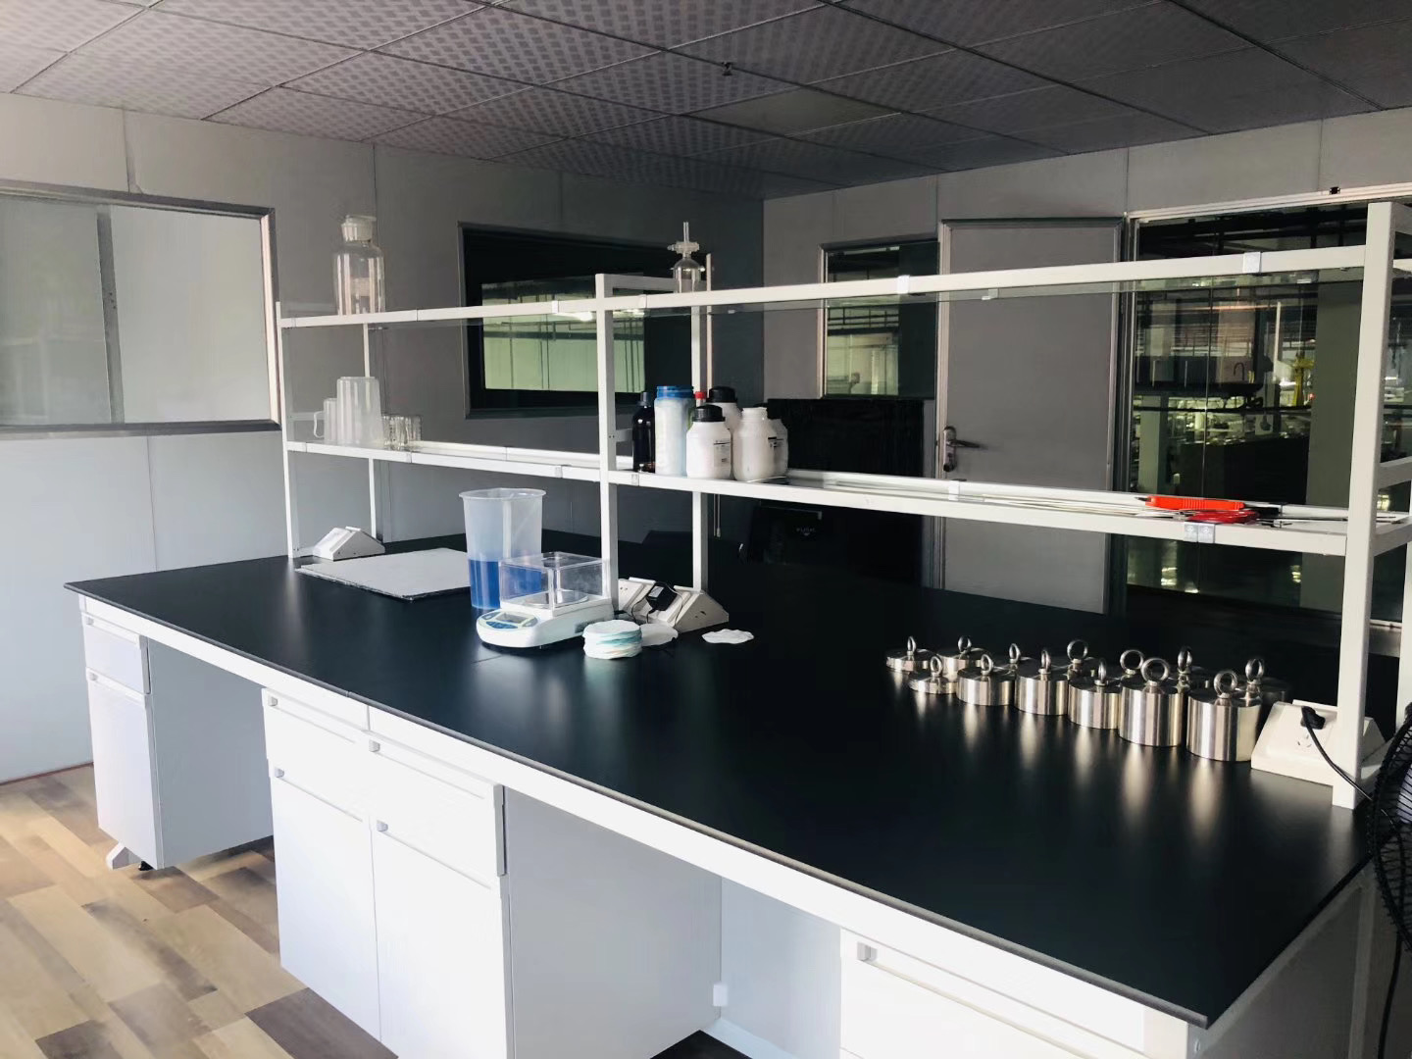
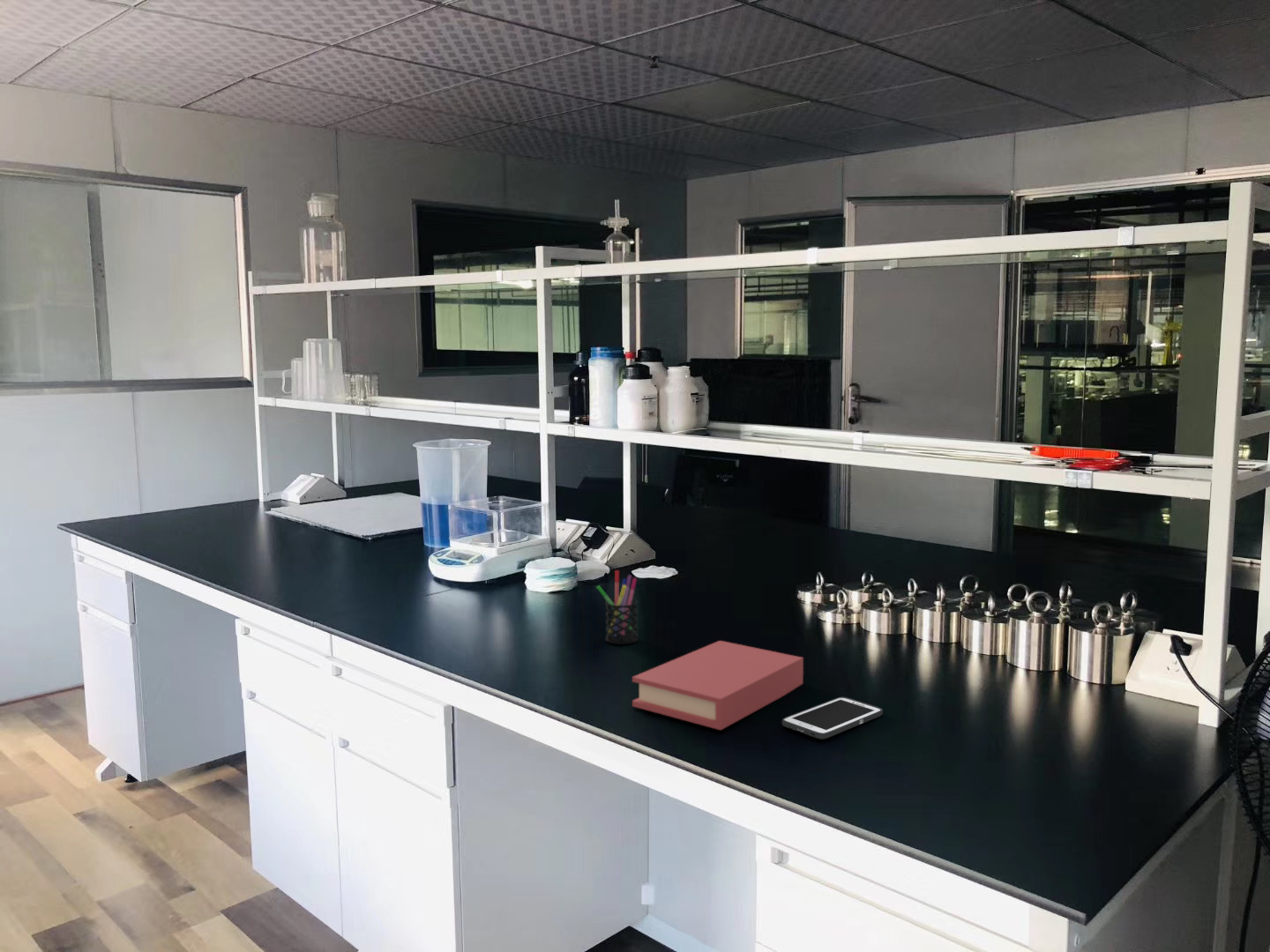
+ book [631,640,804,731]
+ cell phone [781,696,884,740]
+ pen holder [595,569,639,645]
